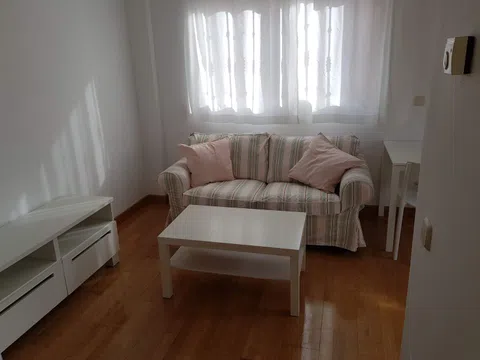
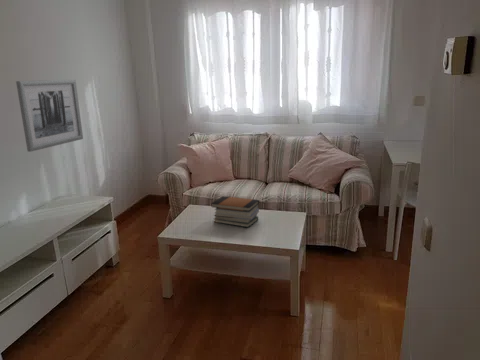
+ wall art [15,79,84,153]
+ book stack [210,195,260,228]
